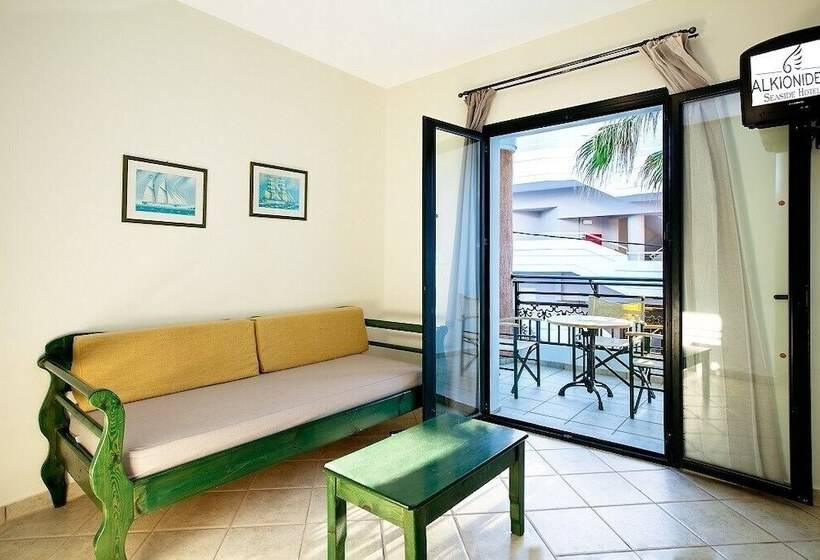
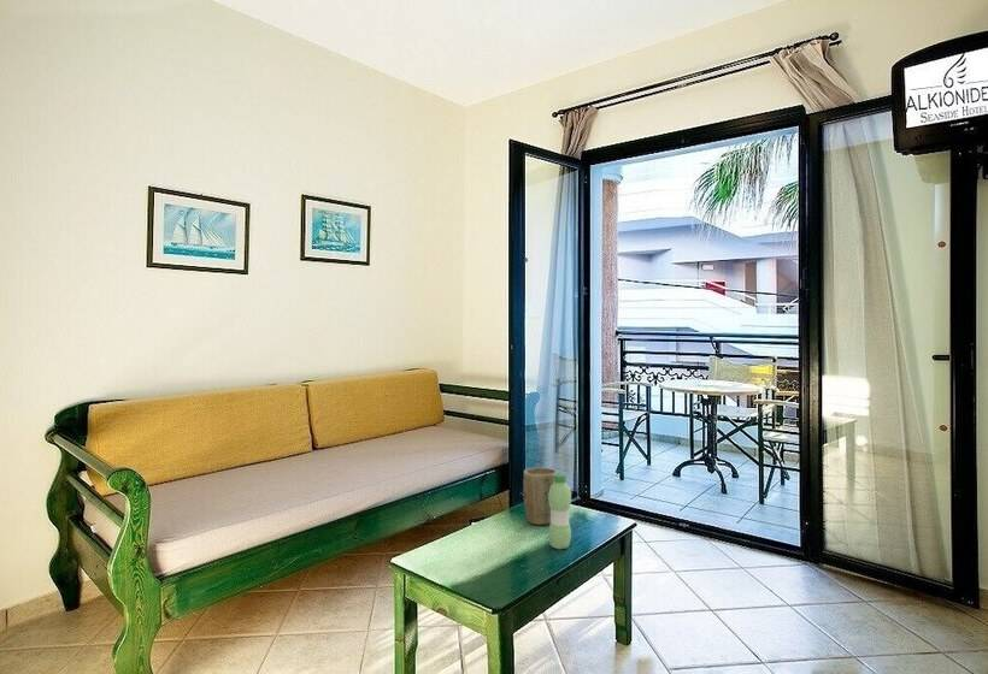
+ plant pot [522,467,558,526]
+ water bottle [547,473,572,550]
